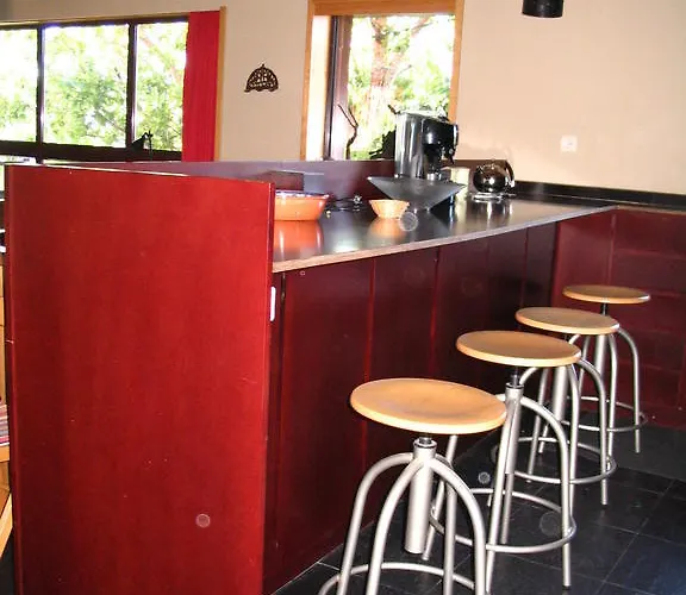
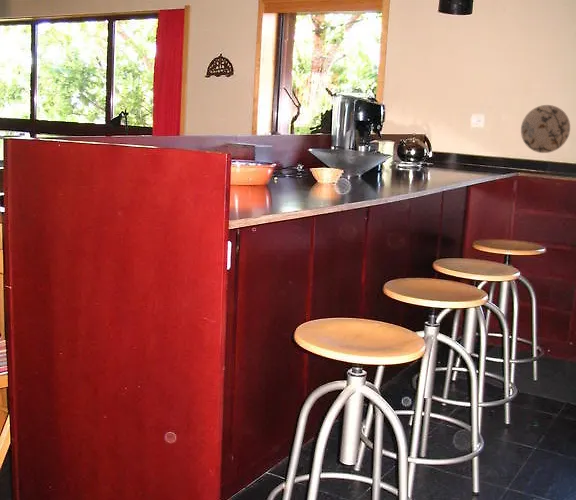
+ decorative plate [520,104,571,154]
